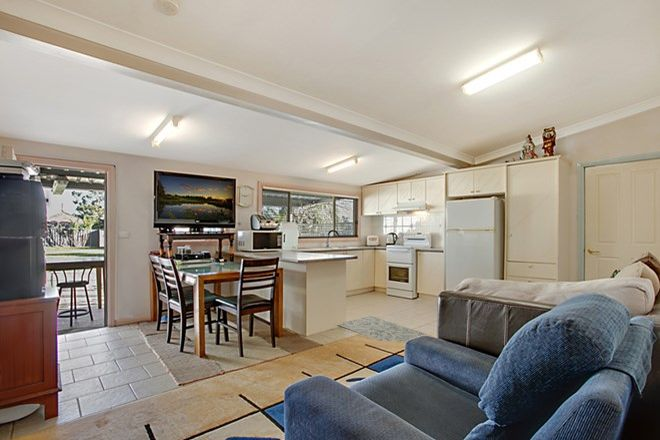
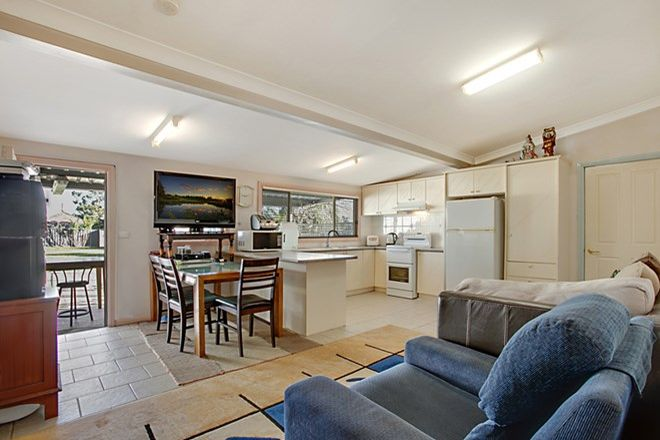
- rug [338,315,431,343]
